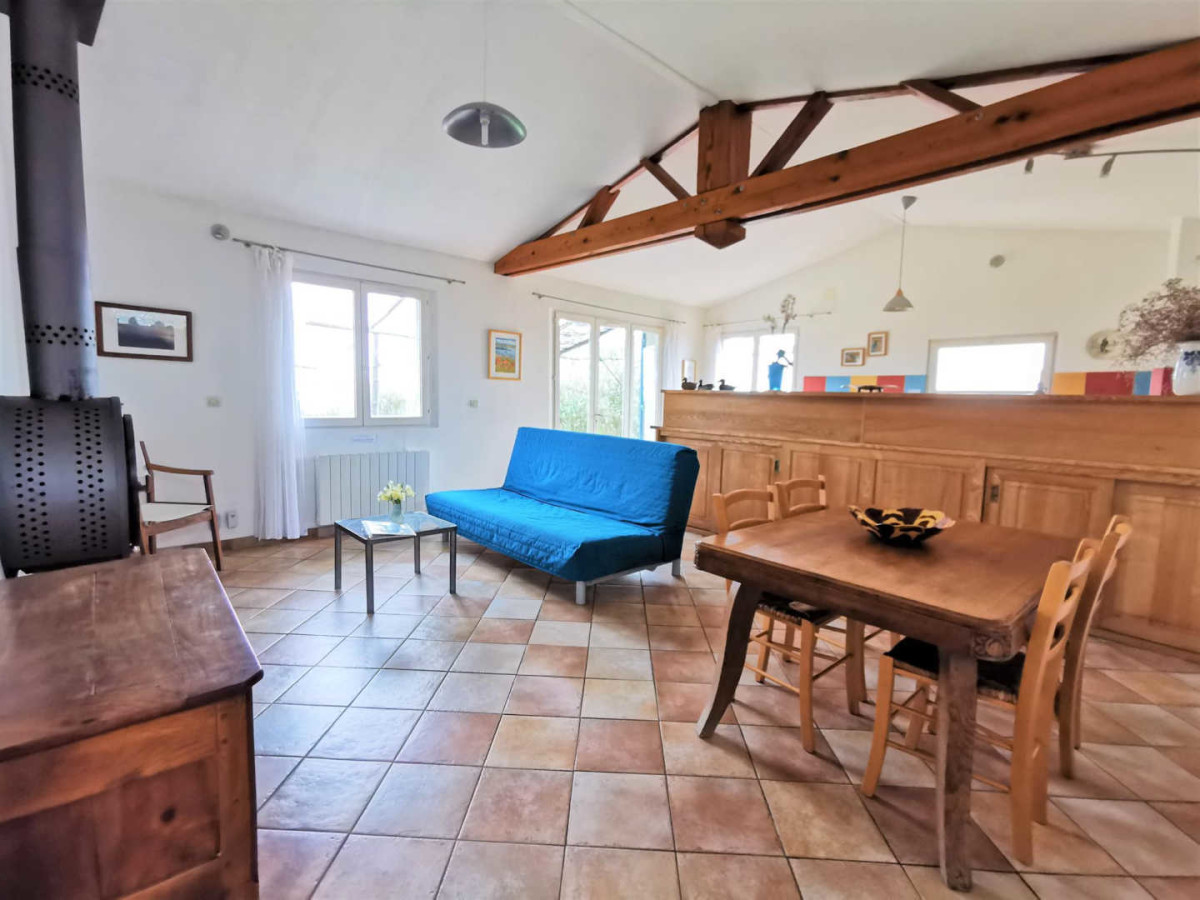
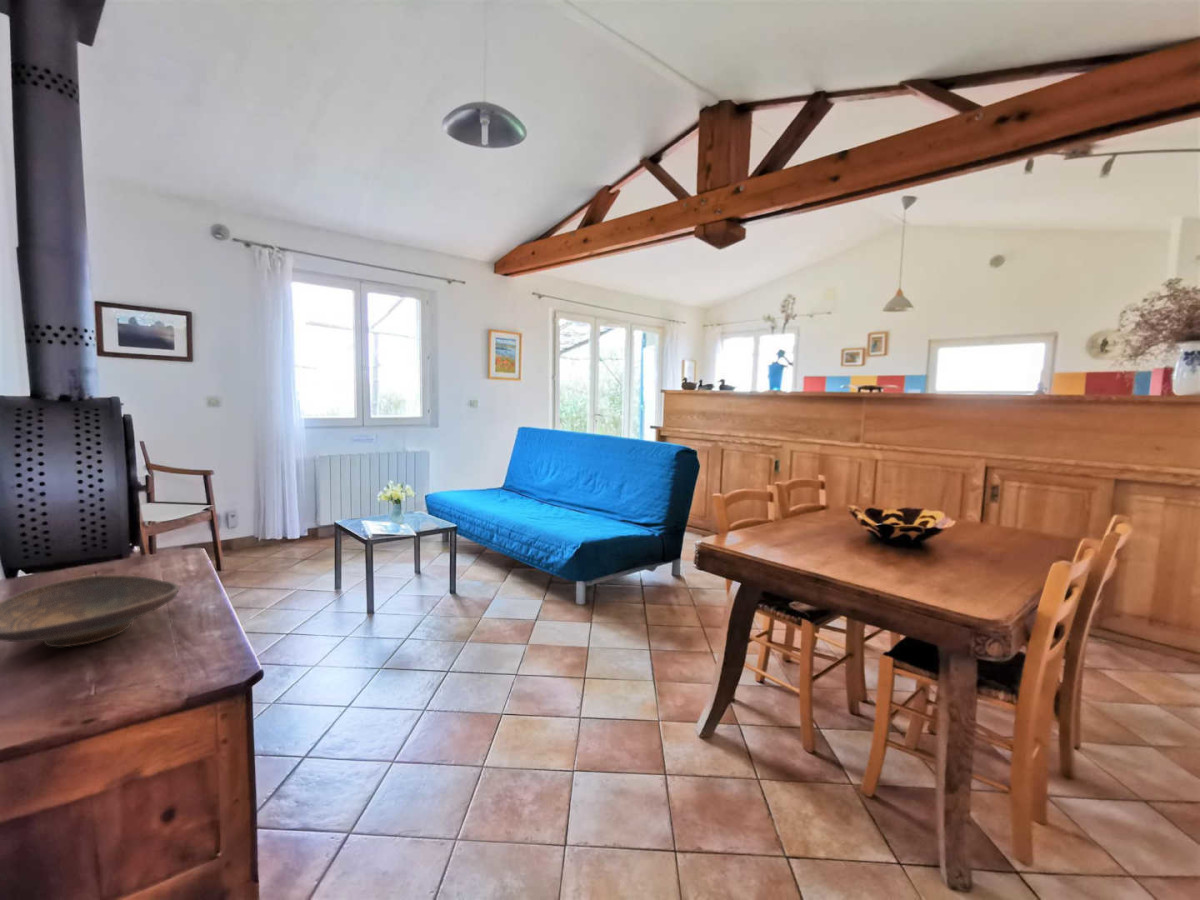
+ decorative bowl [0,574,180,648]
